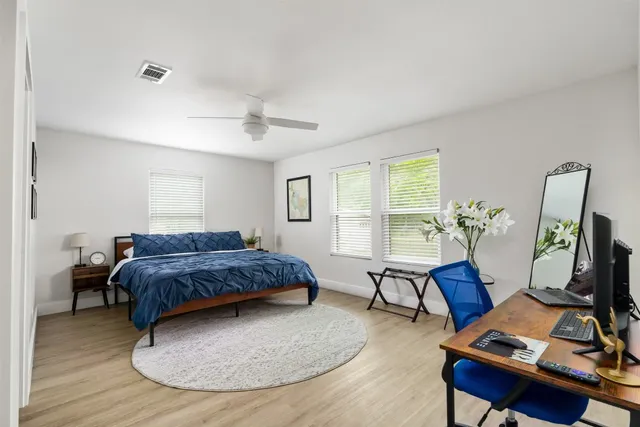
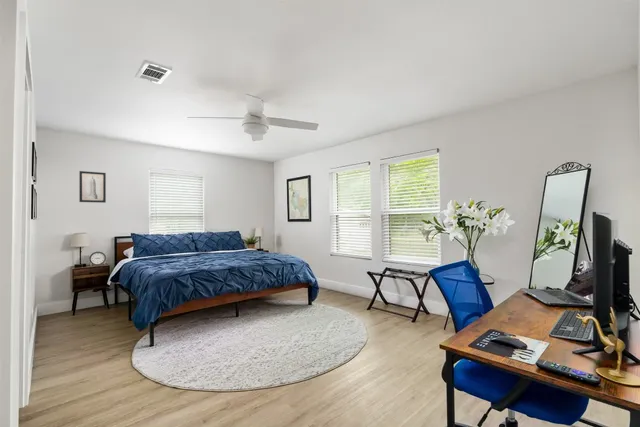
+ wall art [78,170,107,204]
